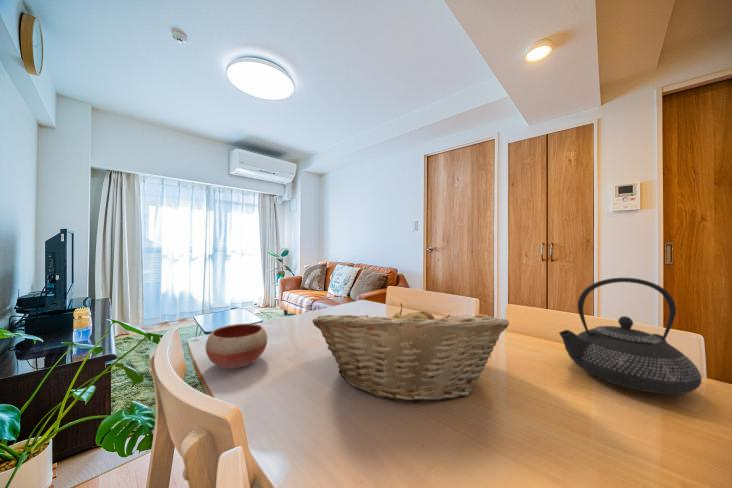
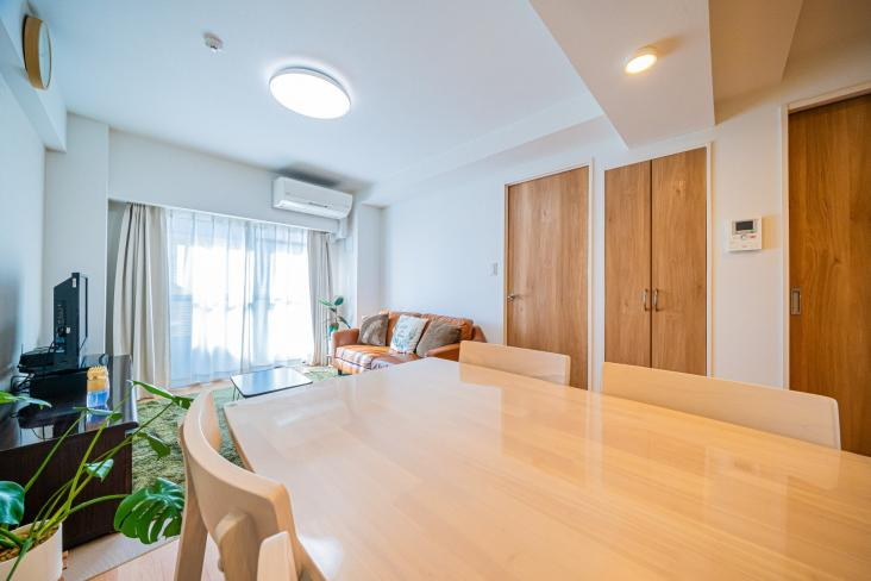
- bowl [204,323,268,370]
- fruit basket [311,303,510,404]
- teapot [558,277,703,395]
